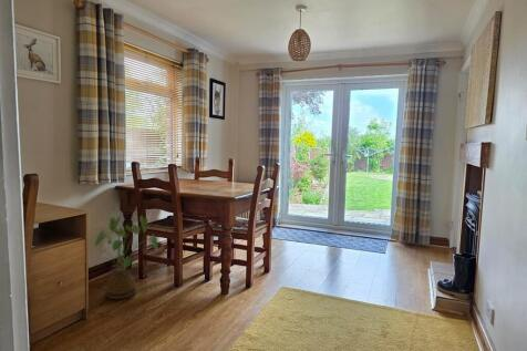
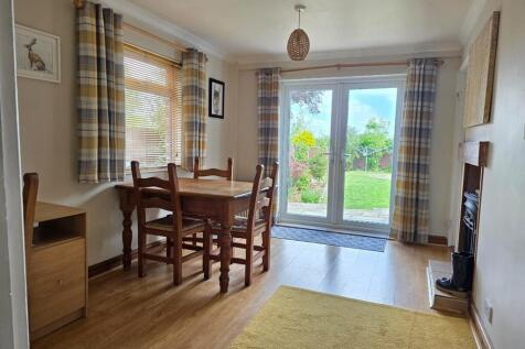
- house plant [94,215,158,300]
